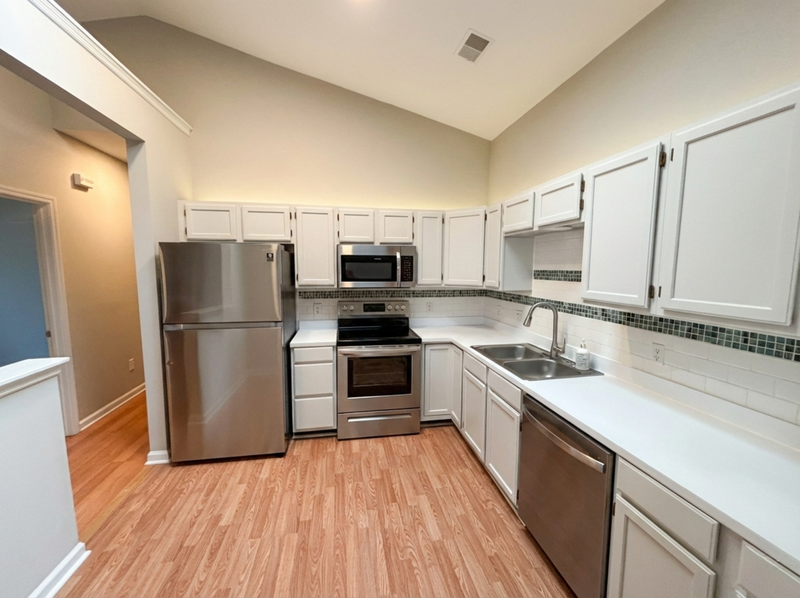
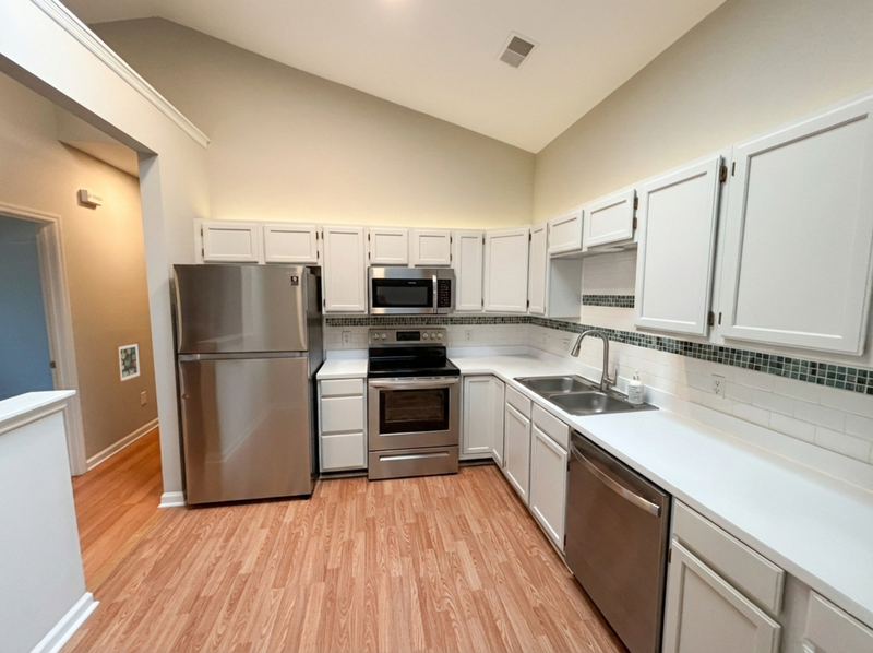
+ wall art [115,340,143,385]
